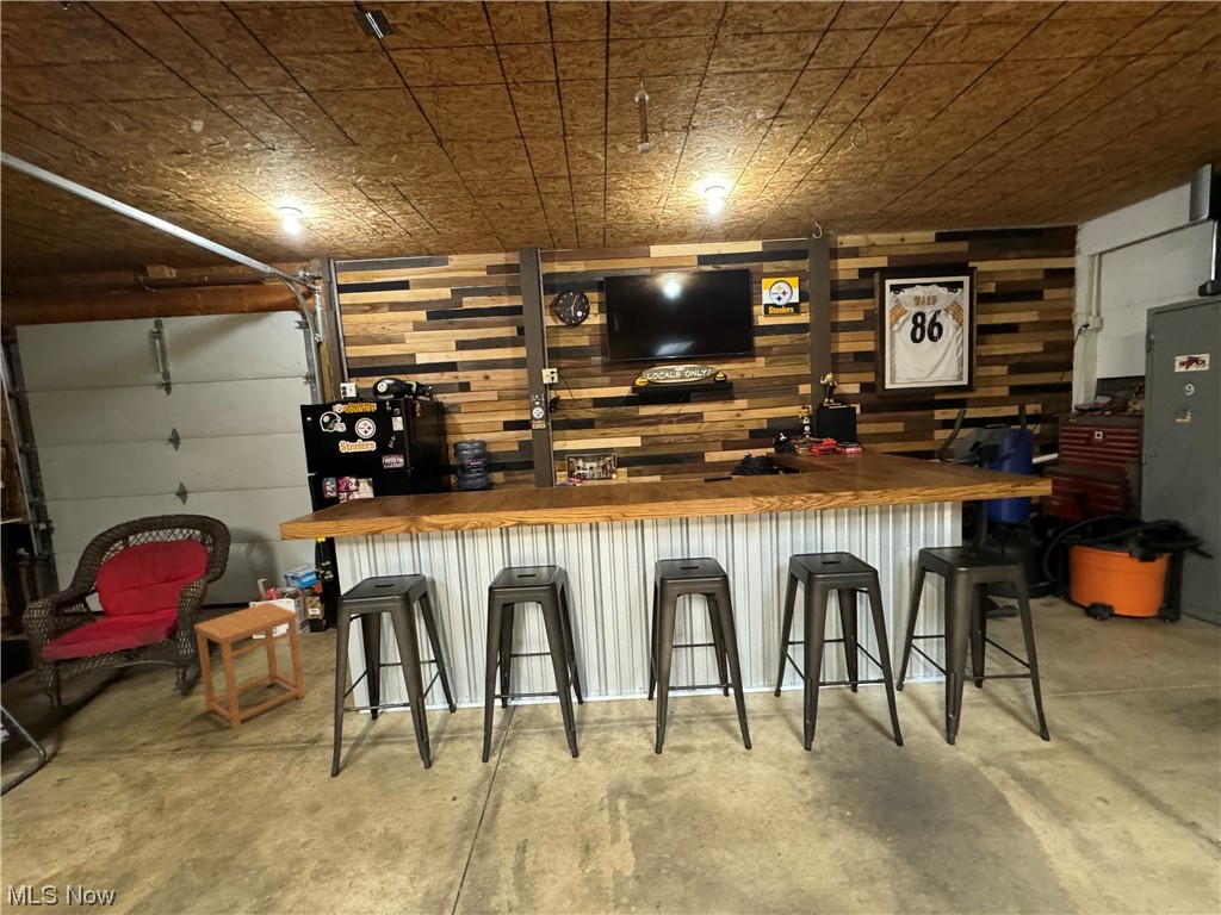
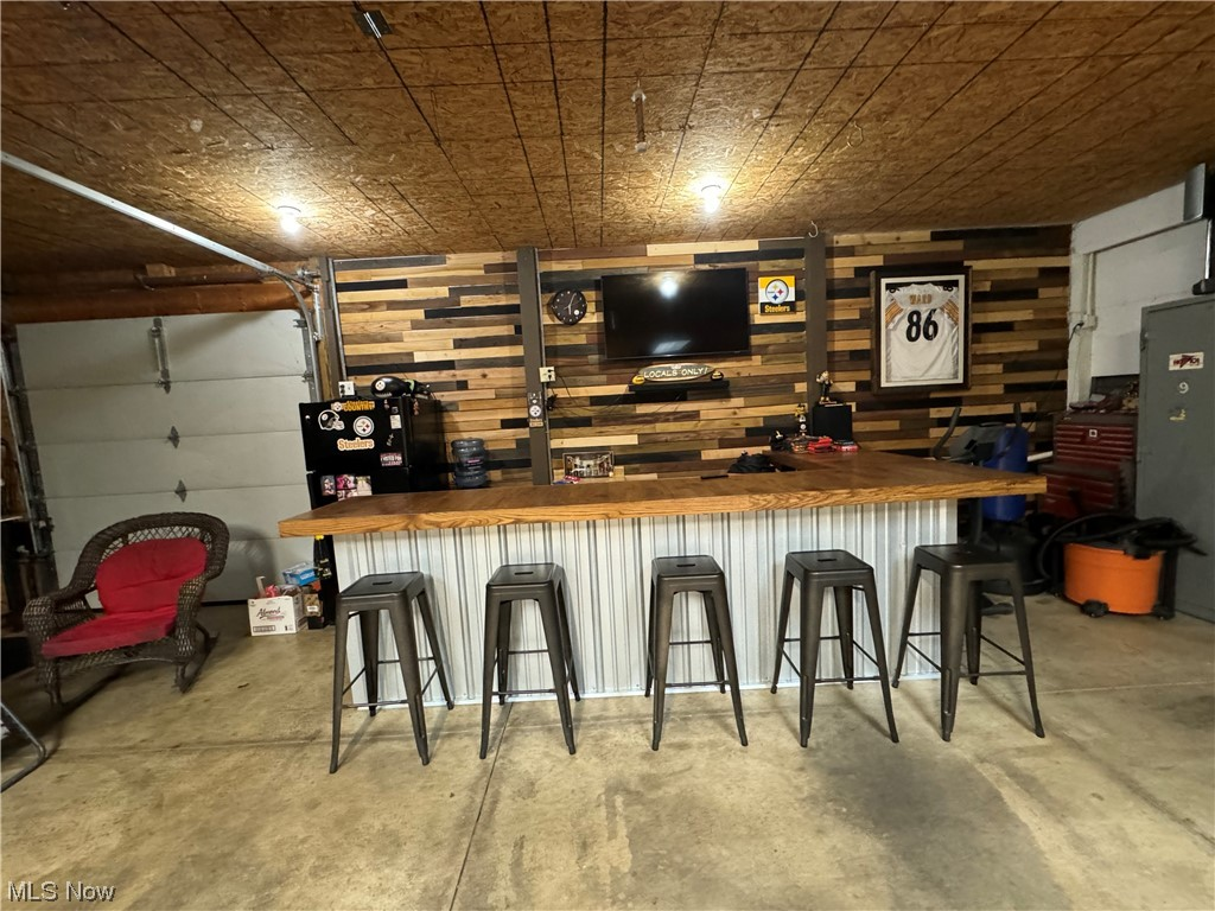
- side table [193,602,306,729]
